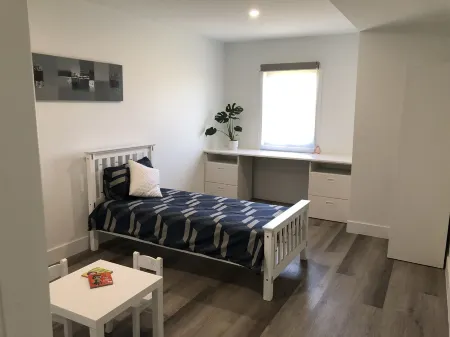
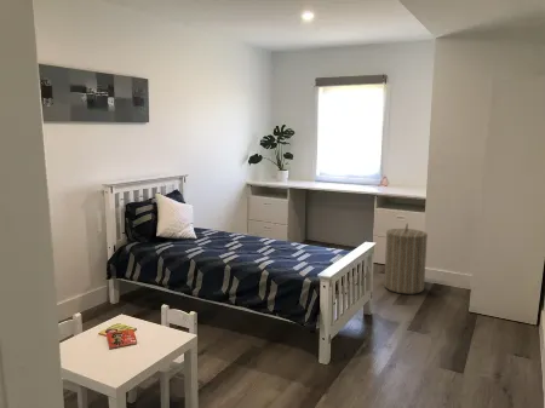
+ laundry hamper [383,223,429,295]
